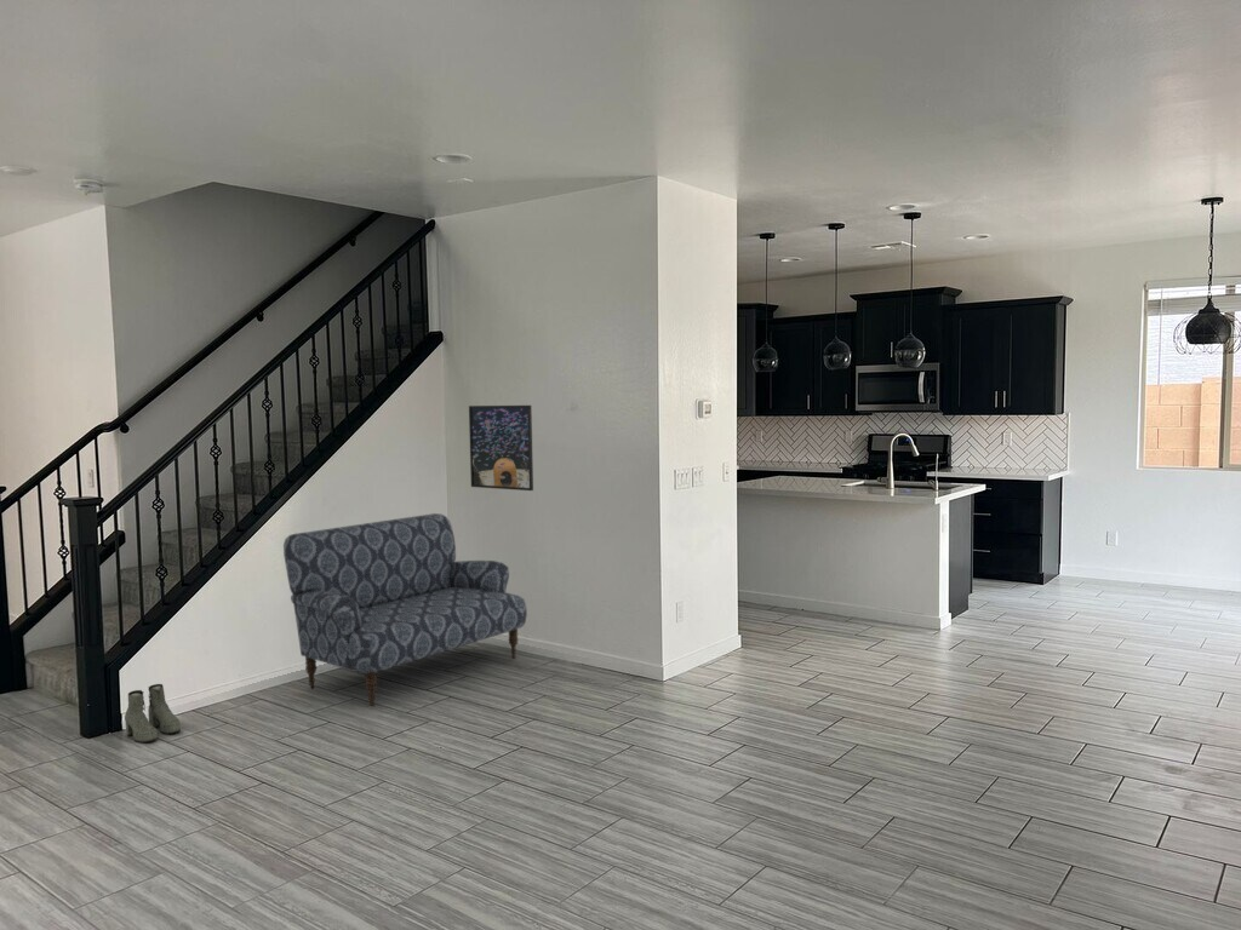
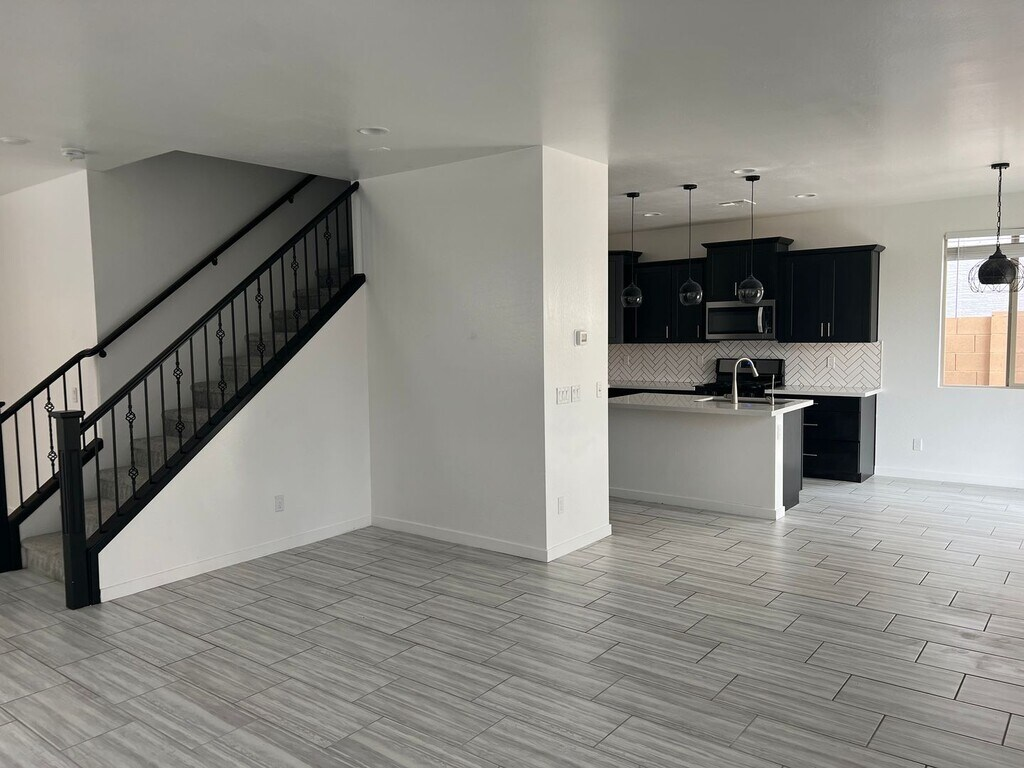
- sofa [282,512,528,707]
- boots [124,683,182,744]
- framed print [468,404,534,492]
